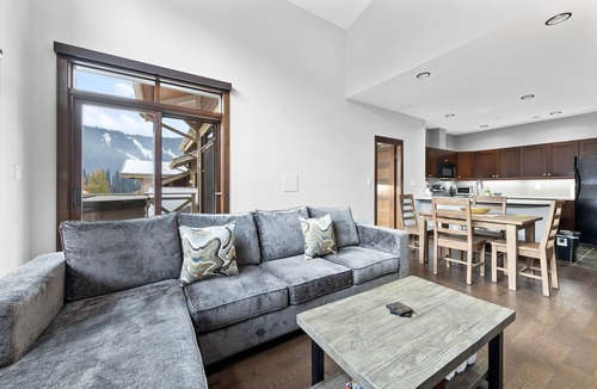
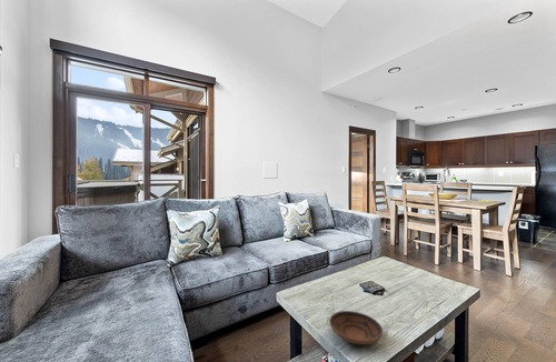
+ bowl [328,310,384,345]
